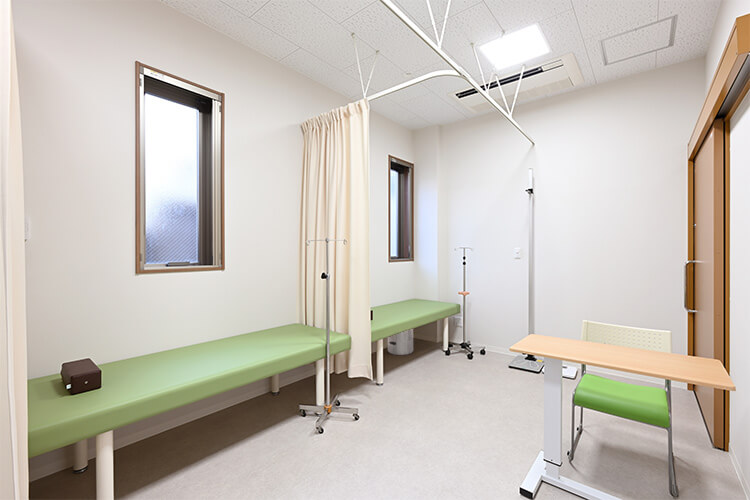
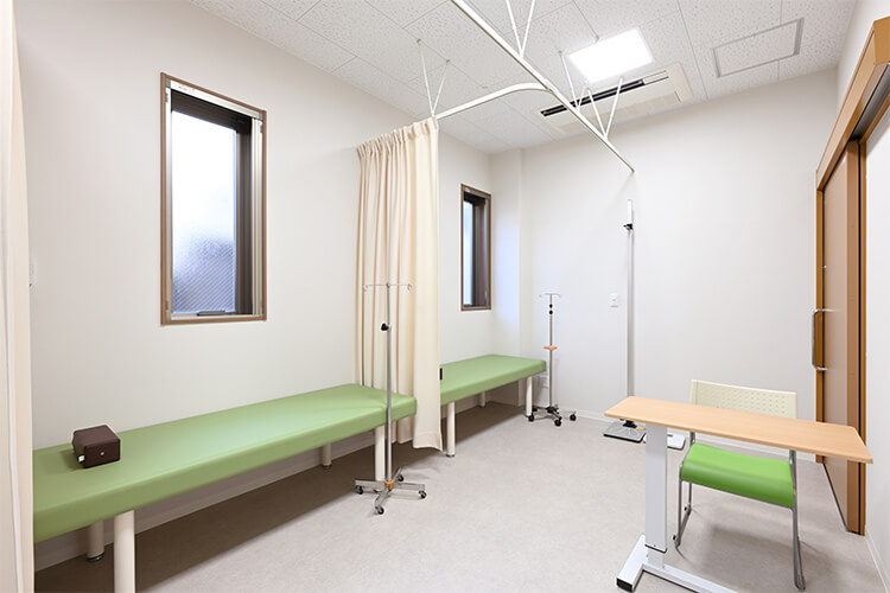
- waste bin [387,328,414,356]
